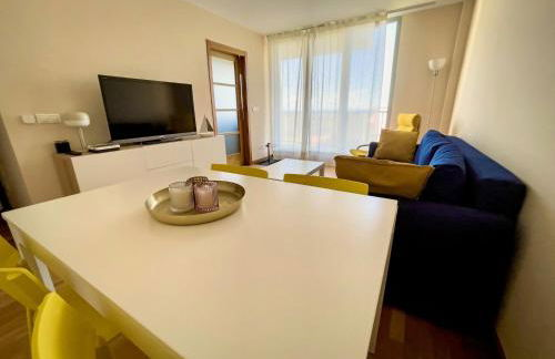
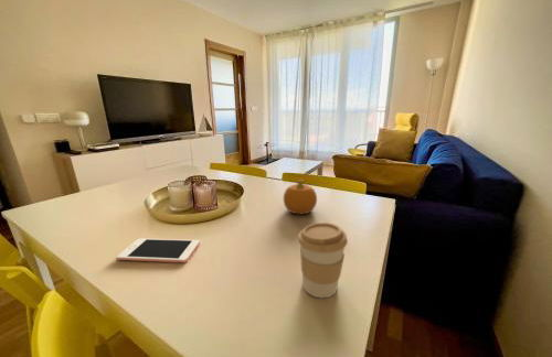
+ fruit [283,178,318,215]
+ coffee cup [297,221,349,299]
+ cell phone [115,237,201,263]
